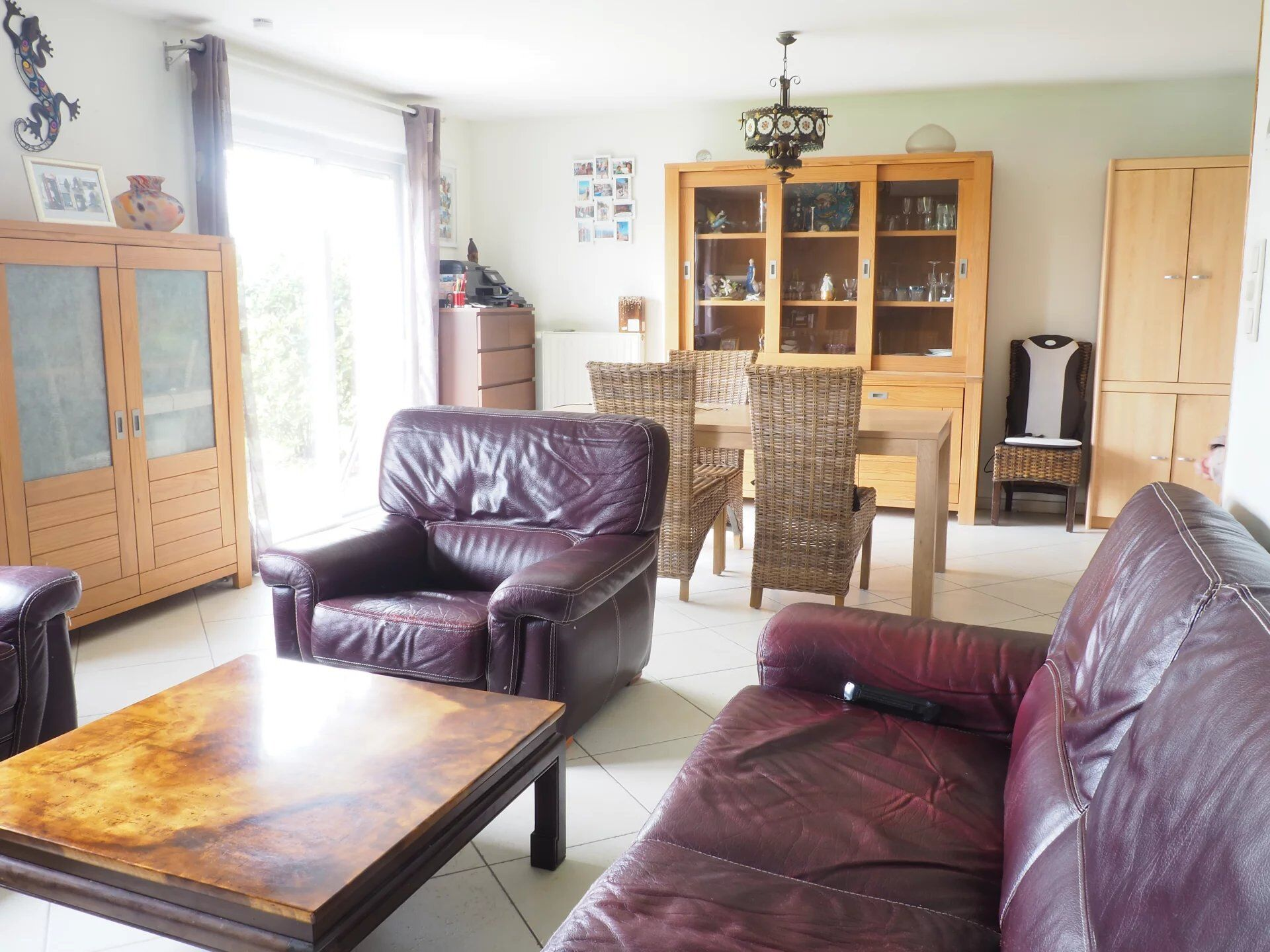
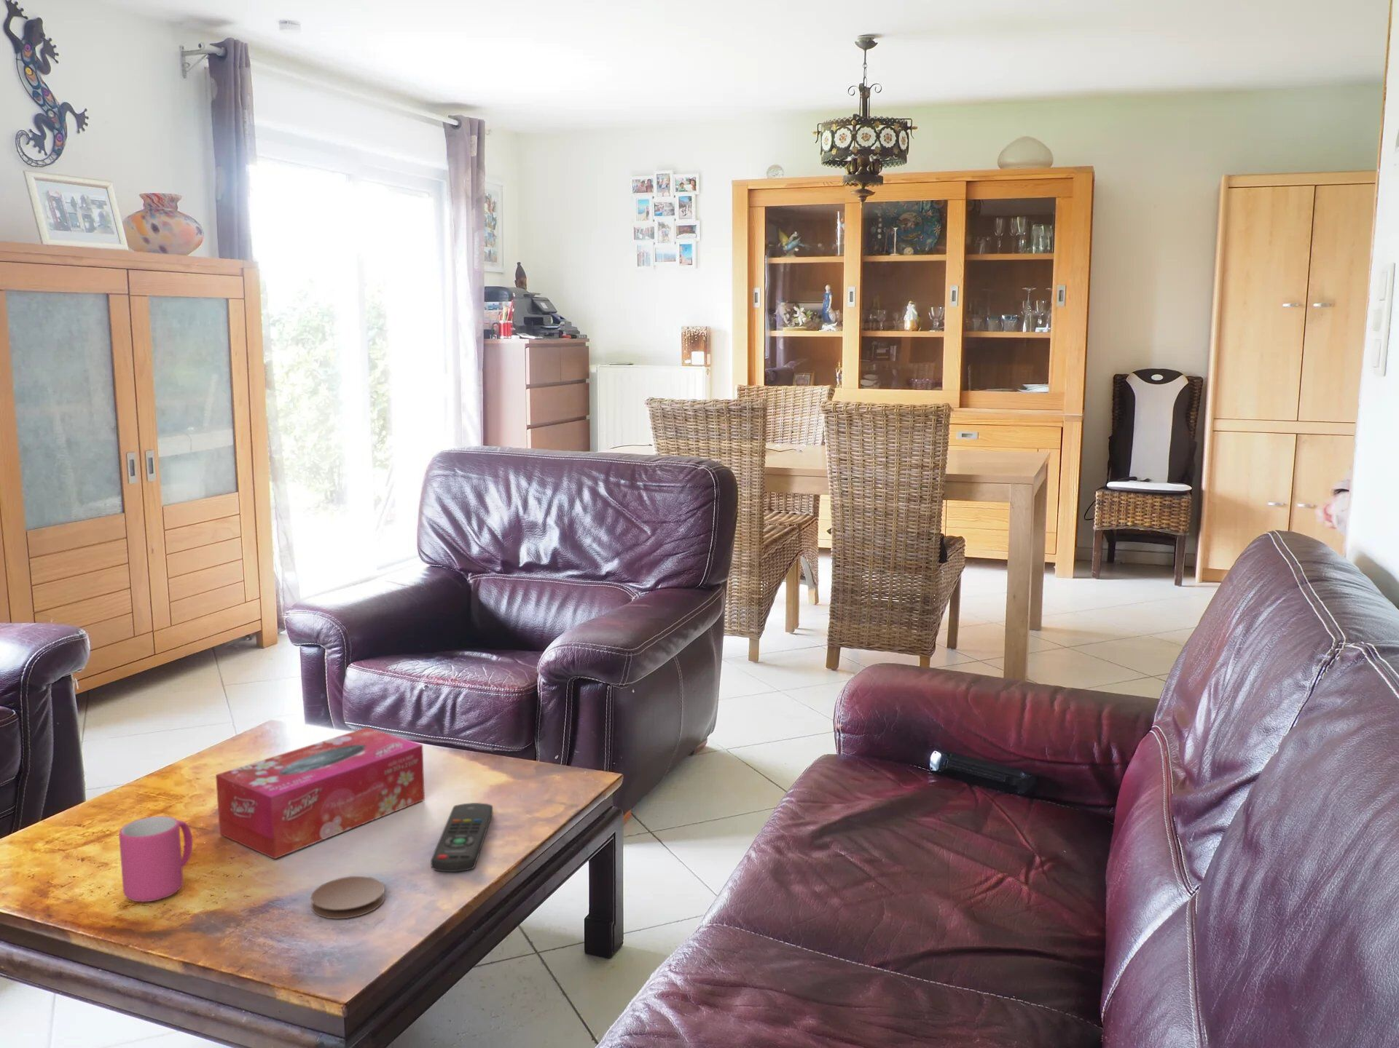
+ tissue box [215,727,425,860]
+ remote control [430,803,494,873]
+ coaster [311,875,386,919]
+ mug [118,815,193,903]
